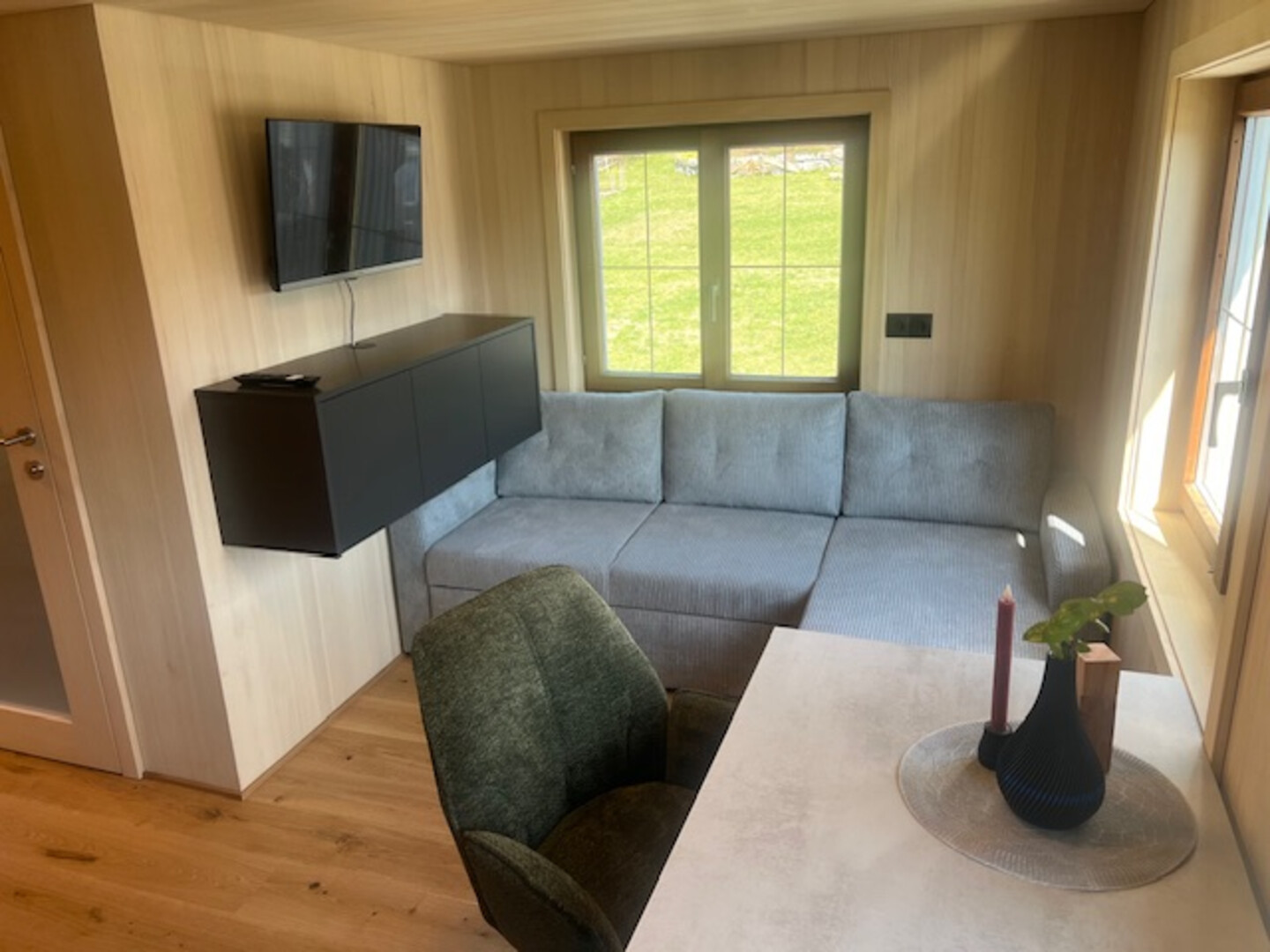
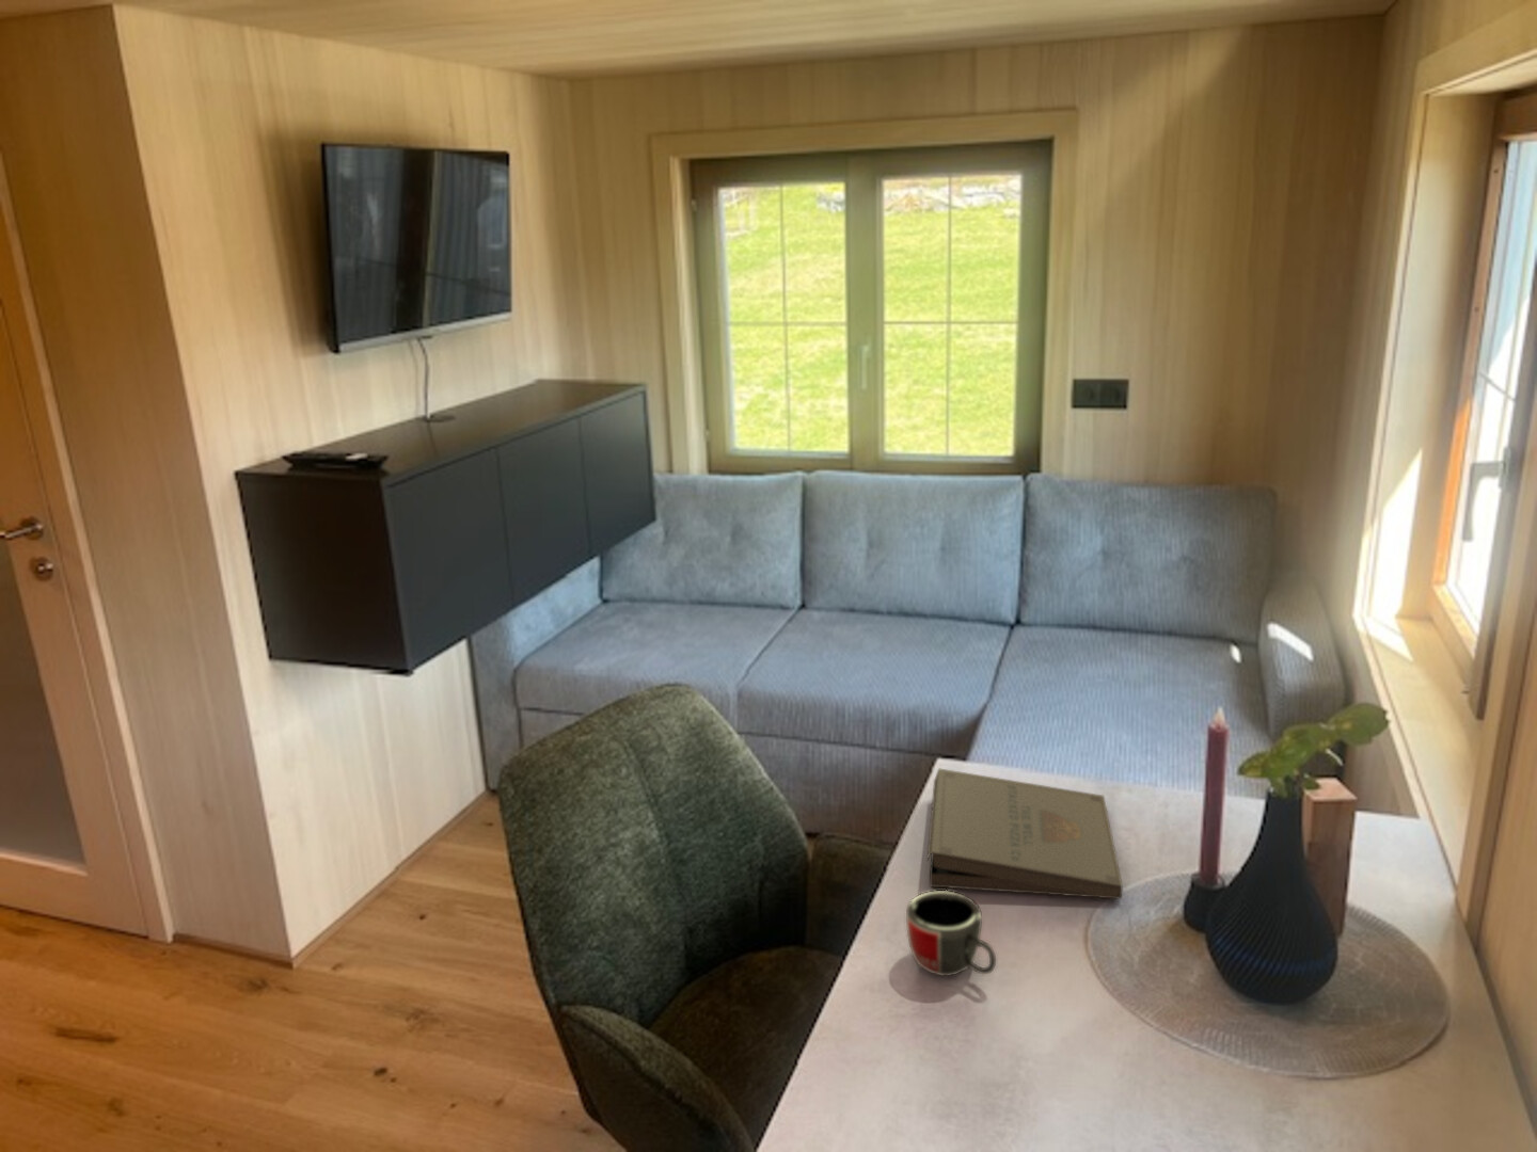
+ pizza box [926,767,1124,900]
+ mug [905,889,997,977]
